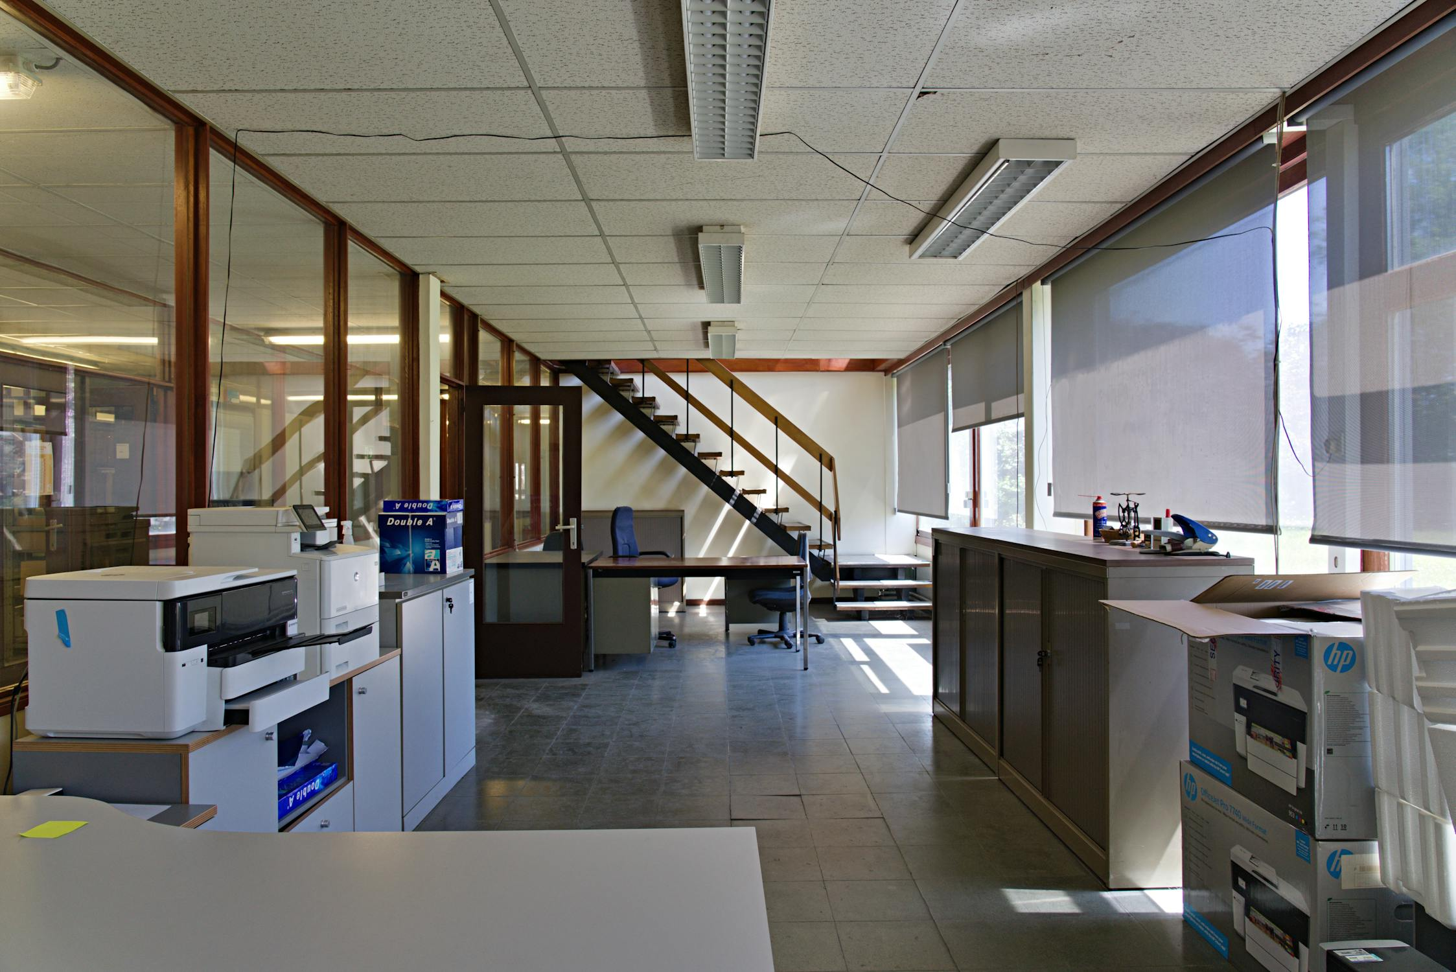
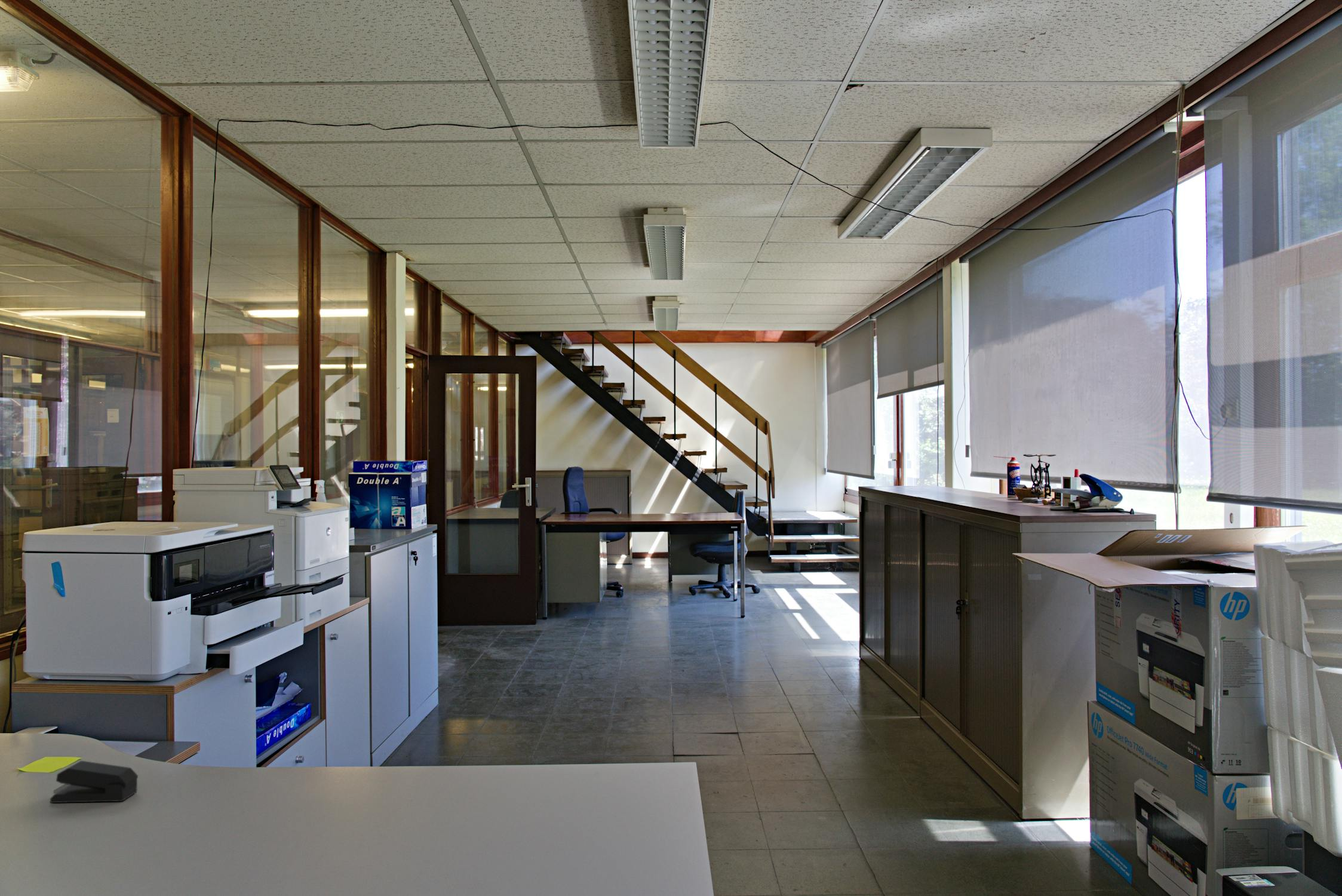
+ stapler [50,760,139,803]
